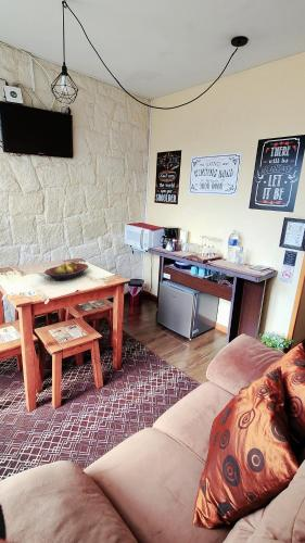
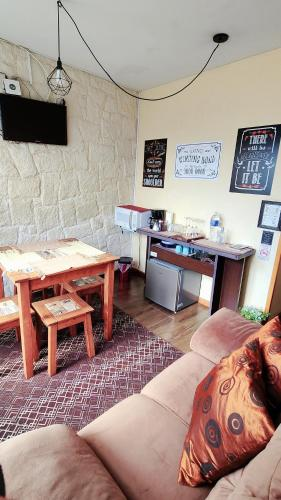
- fruit bowl [43,261,89,281]
